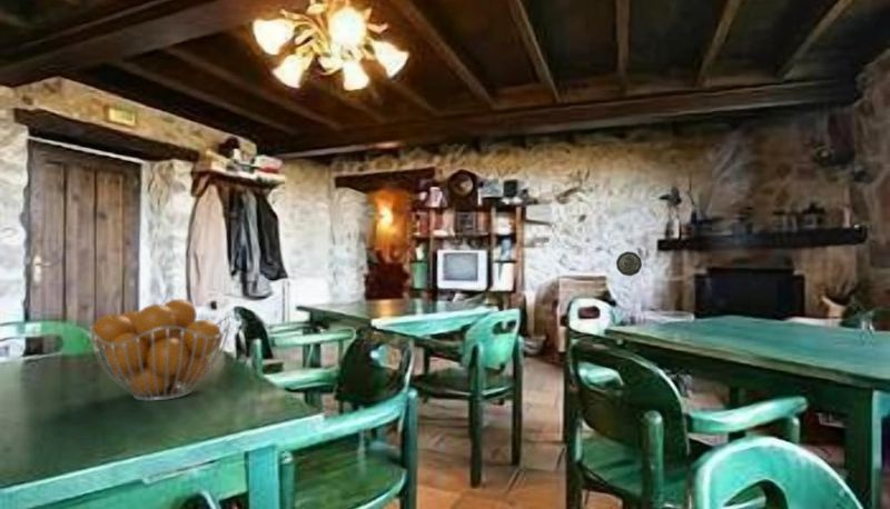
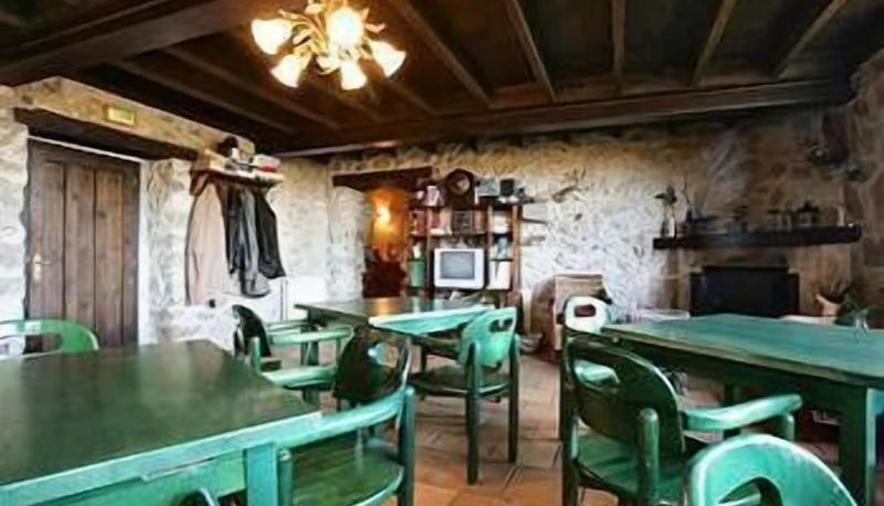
- decorative plate [615,250,643,277]
- fruit basket [87,298,233,402]
